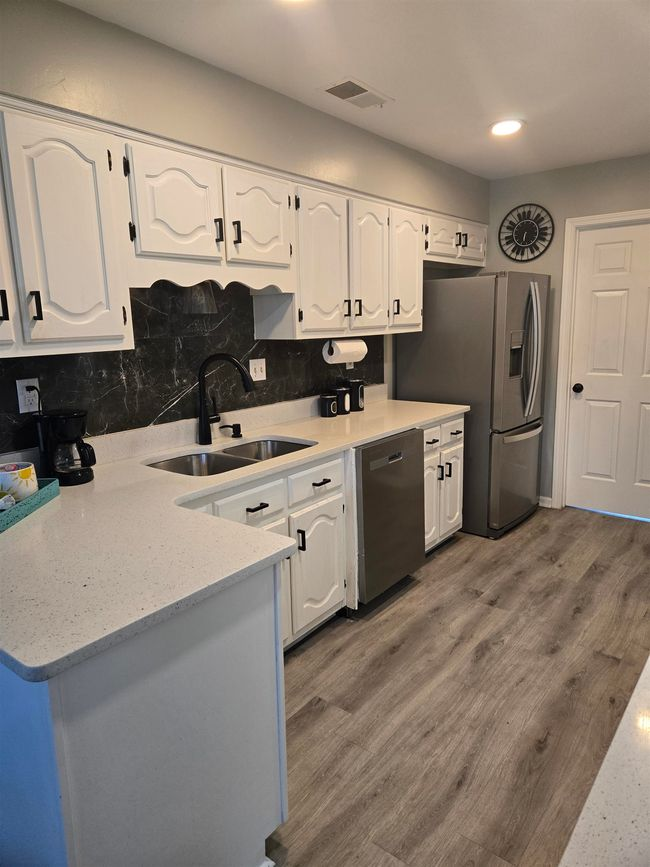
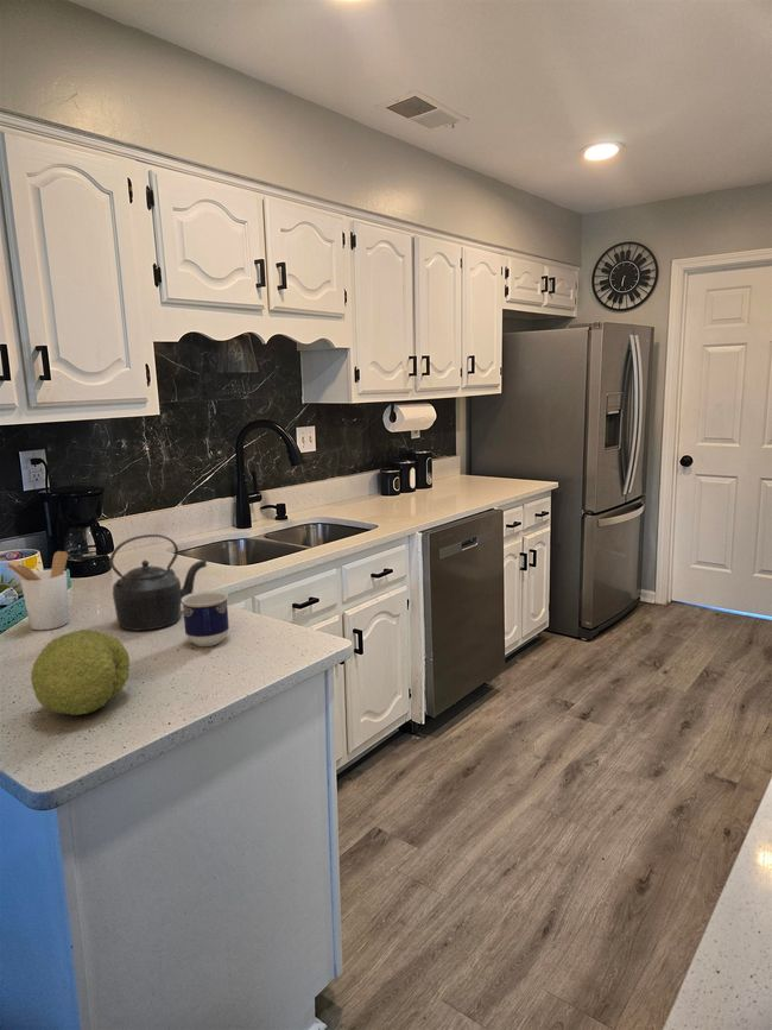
+ kettle [108,533,208,631]
+ utensil holder [2,550,70,631]
+ fruit [30,628,131,716]
+ cup [182,589,230,647]
